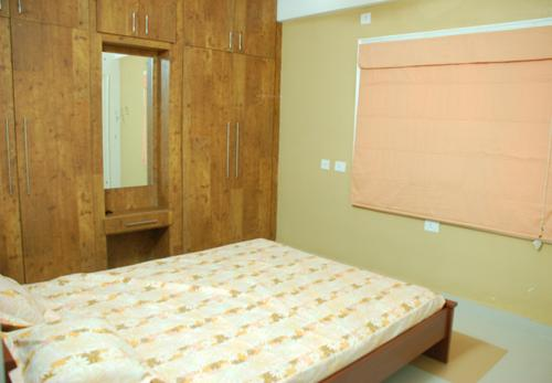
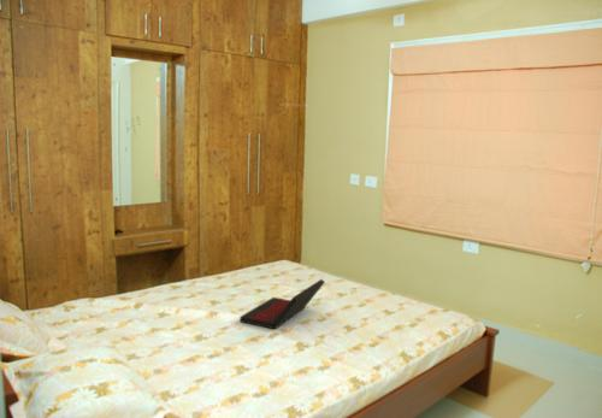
+ laptop [238,278,326,330]
